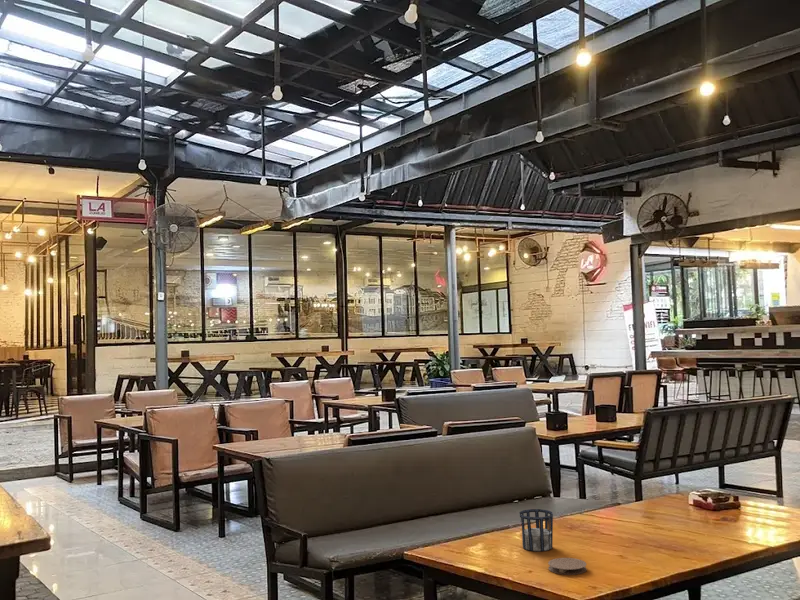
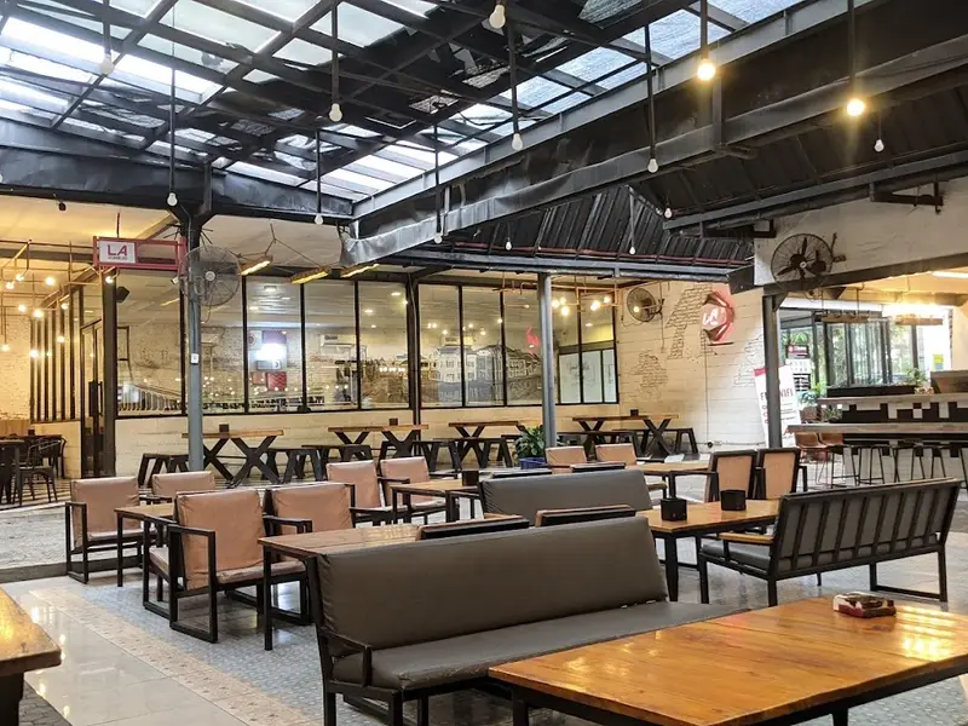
- coaster [547,557,588,576]
- cup [518,508,554,552]
